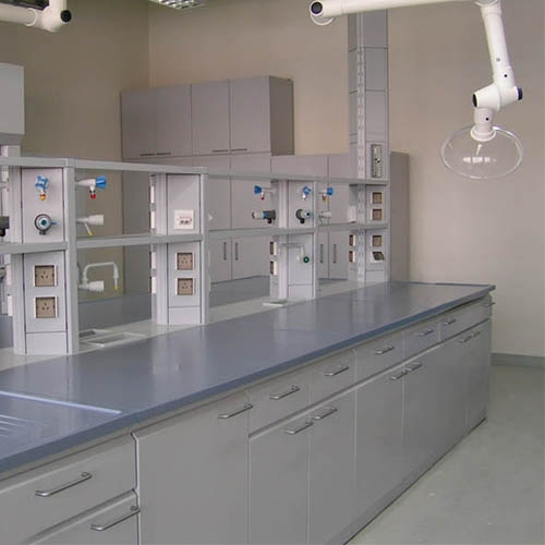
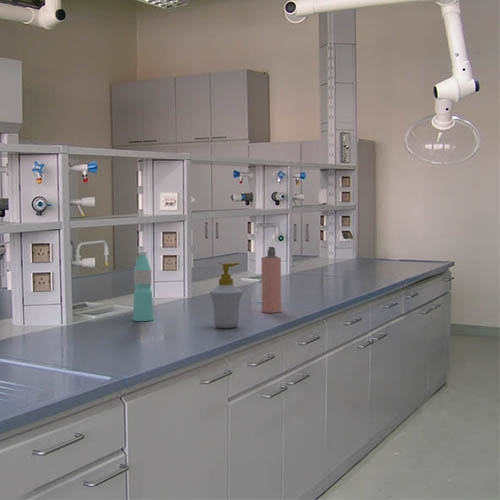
+ soap bottle [209,262,243,329]
+ water bottle [132,250,155,322]
+ spray bottle [260,246,282,314]
